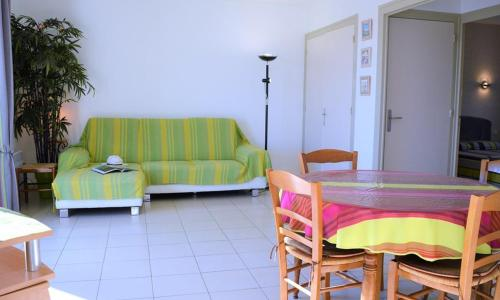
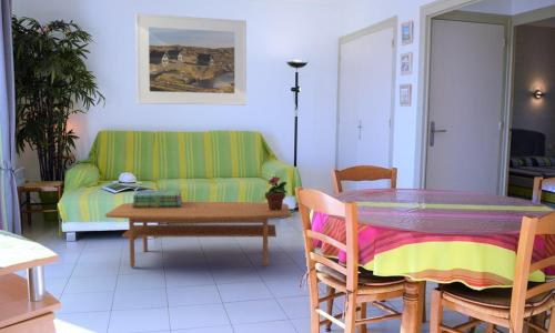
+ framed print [134,12,248,107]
+ coffee table [104,201,292,269]
+ potted flower [264,175,289,210]
+ stack of books [132,189,183,208]
